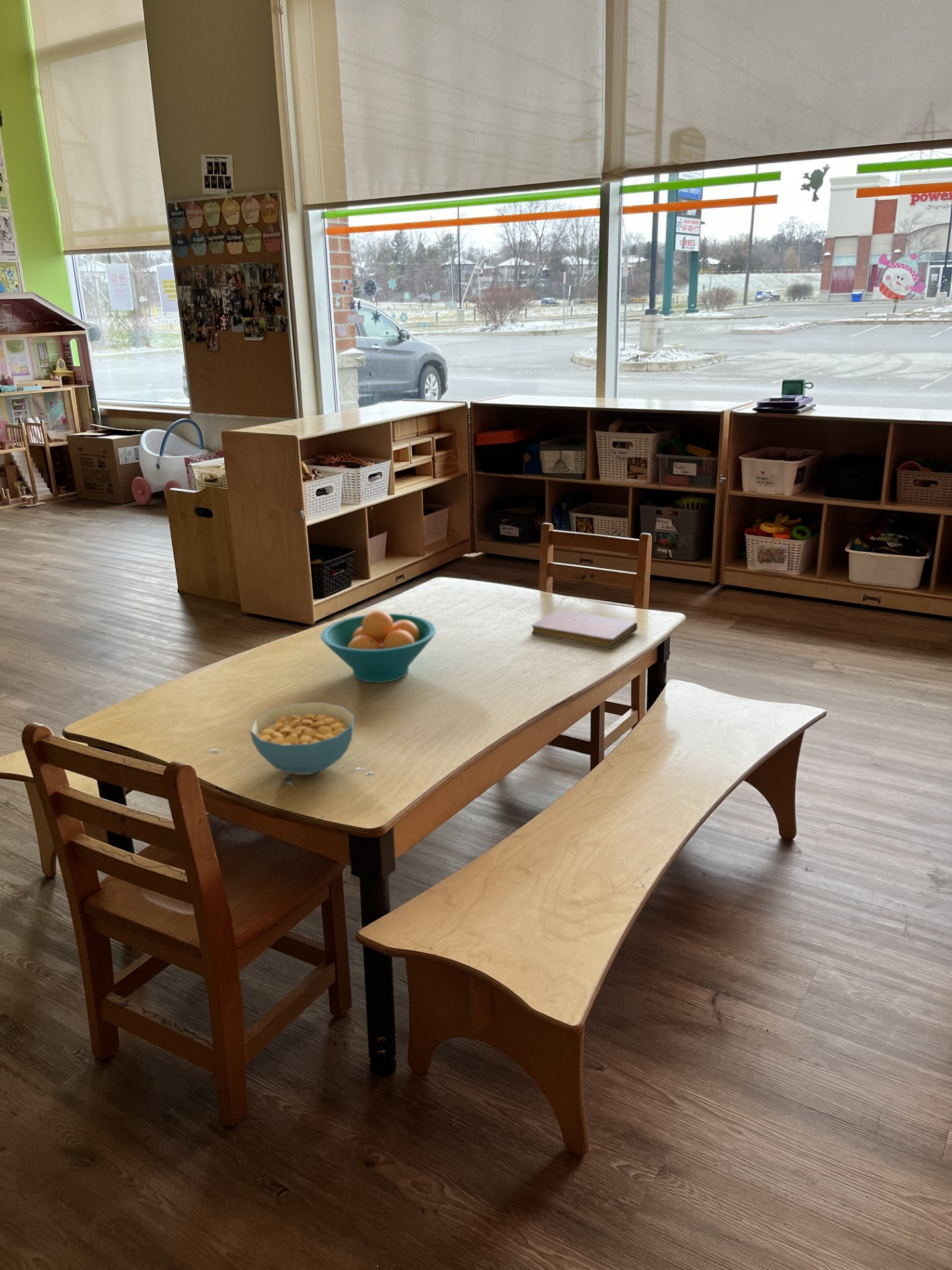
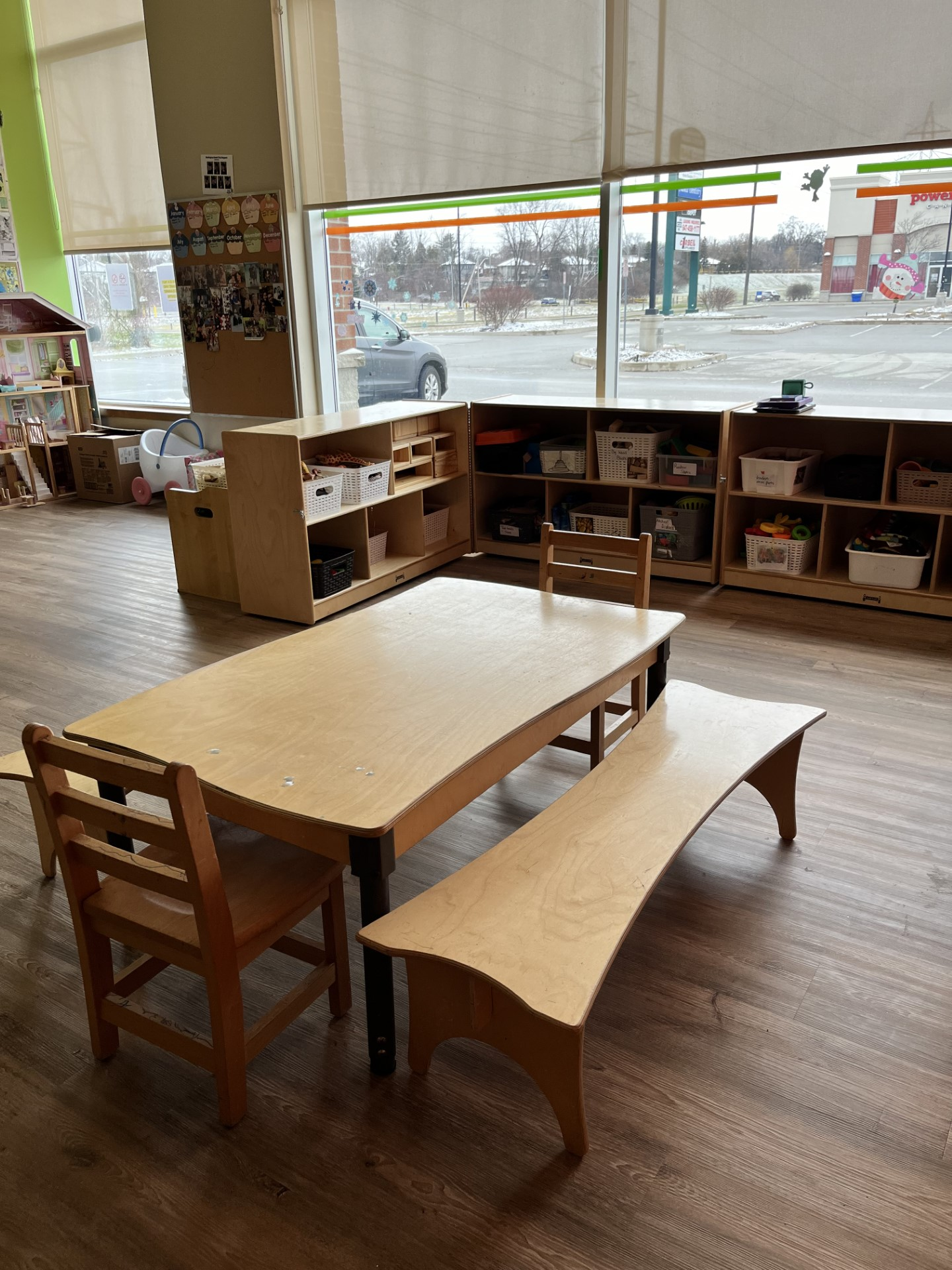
- notebook [531,609,638,649]
- cereal bowl [249,702,355,776]
- fruit bowl [320,609,437,683]
